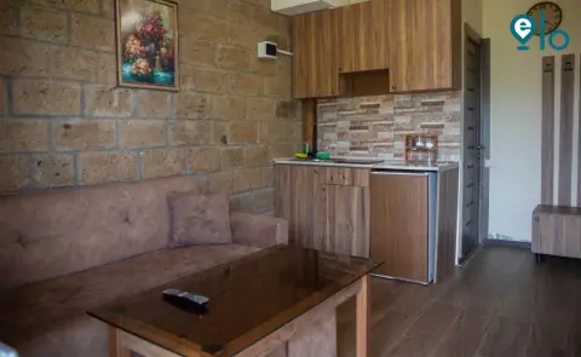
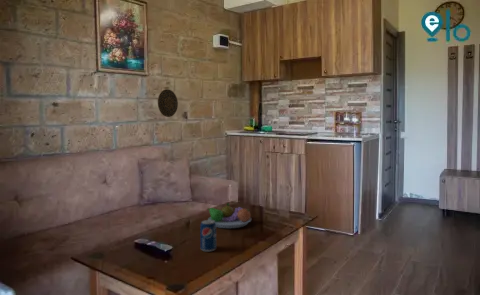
+ fruit bowl [206,202,252,229]
+ decorative plate [157,88,179,118]
+ beverage can [199,219,217,253]
